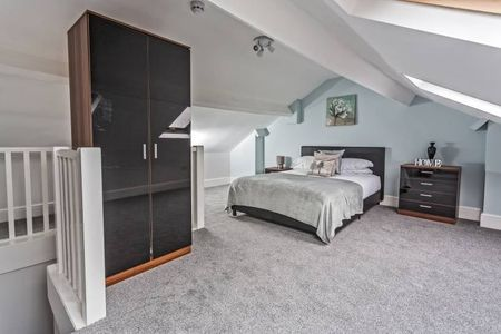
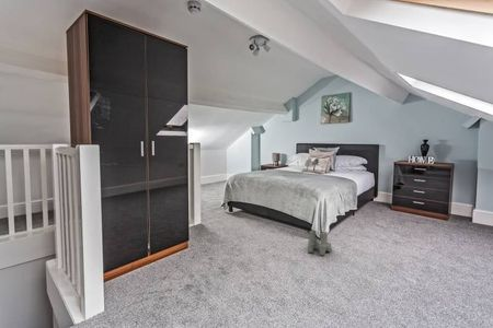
+ boots [307,229,333,257]
